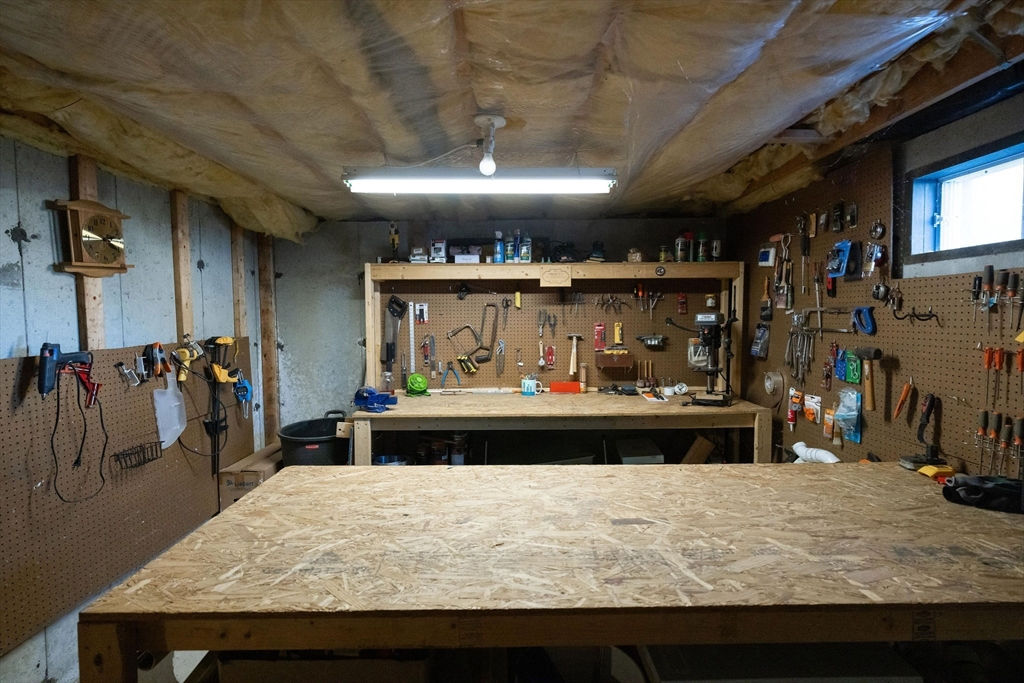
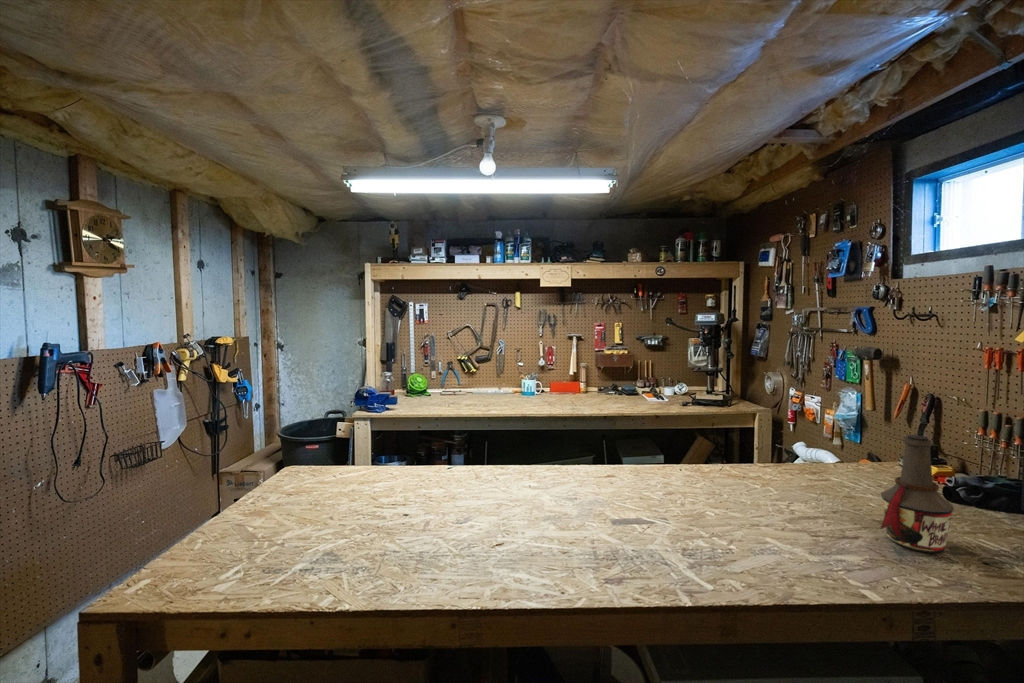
+ bottle [879,434,955,554]
